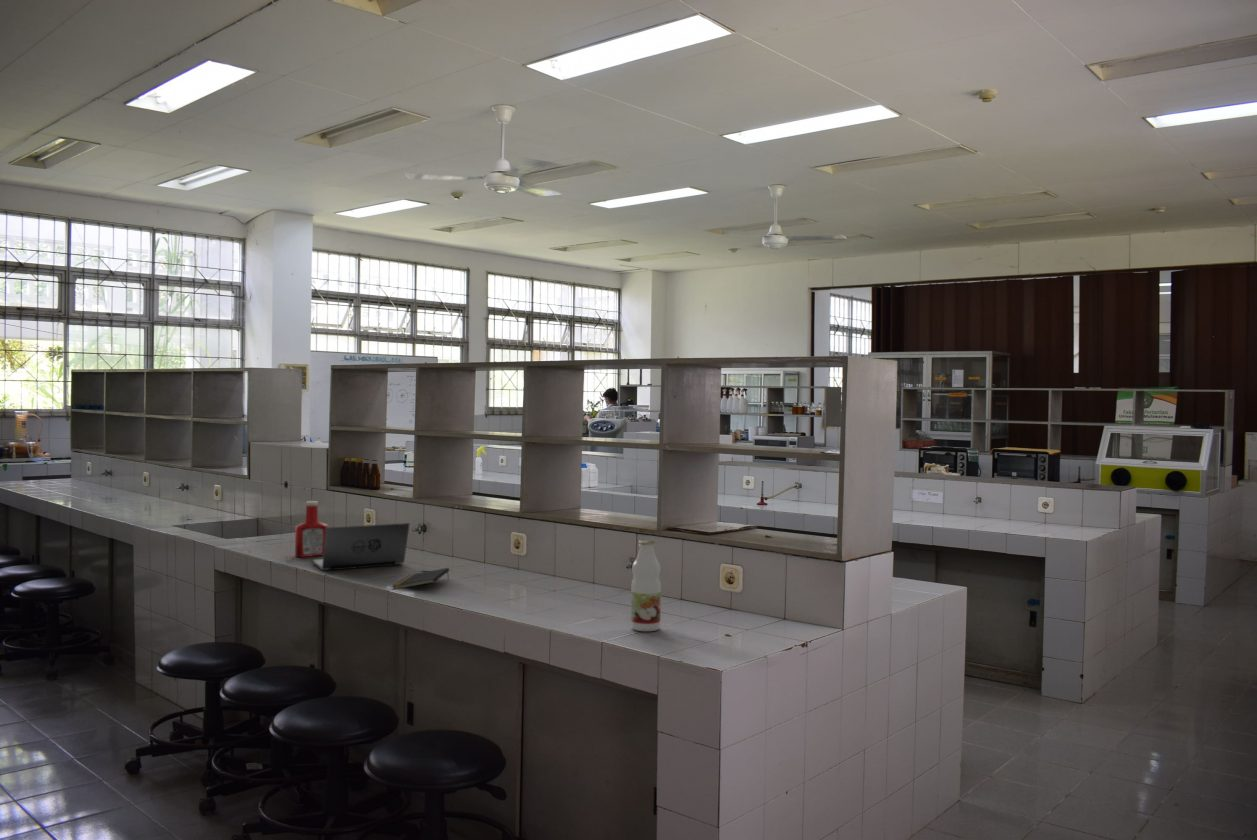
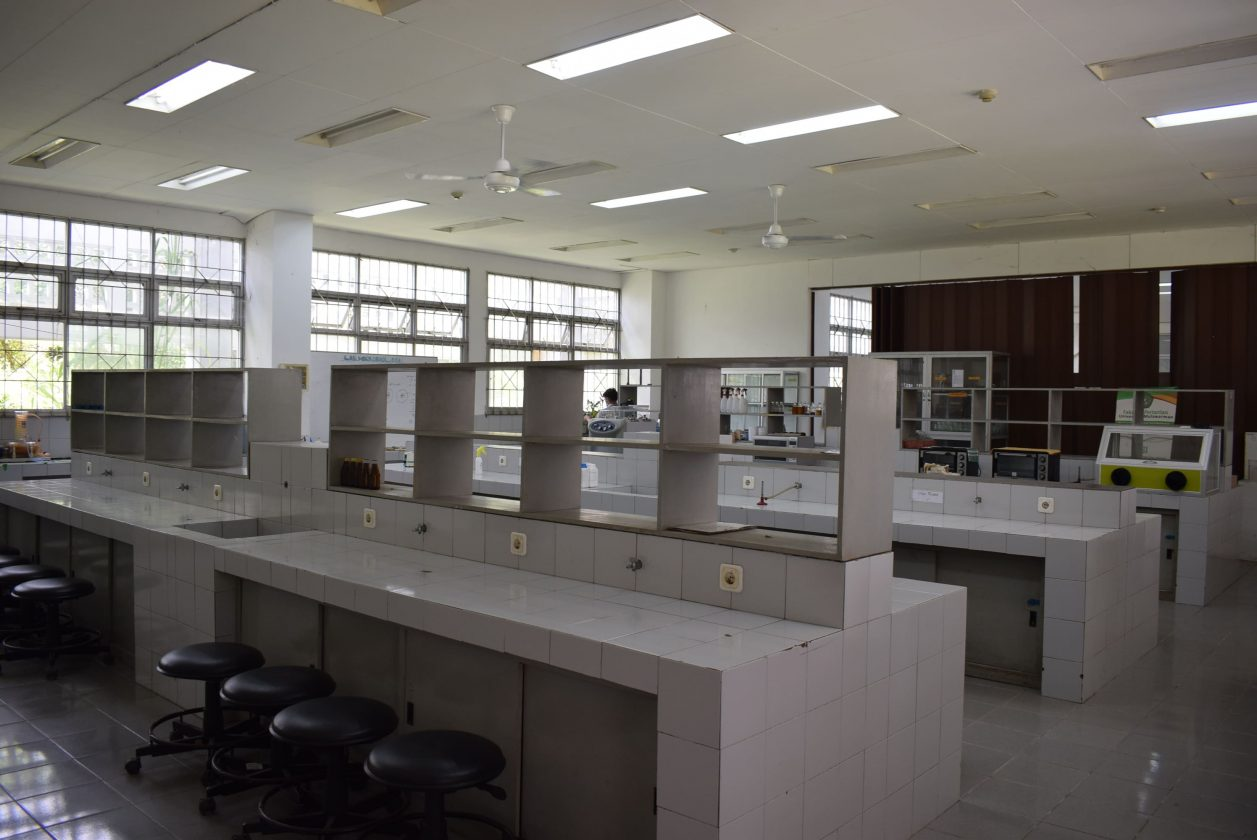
- beverage bottle [630,539,662,632]
- laptop [312,522,410,571]
- notepad [391,567,450,591]
- soap bottle [294,500,329,558]
